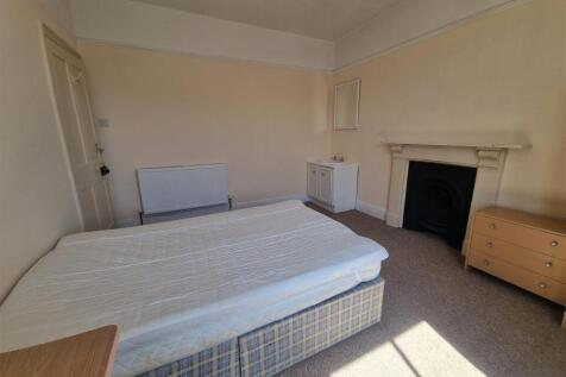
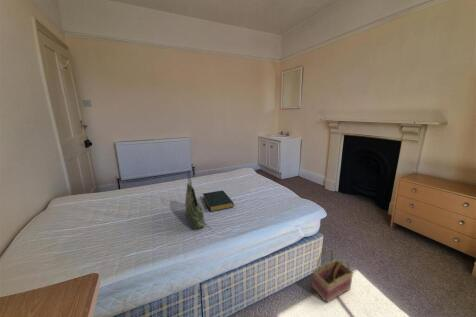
+ basket [311,247,354,304]
+ hardback book [202,190,235,213]
+ tote bag [184,170,205,231]
